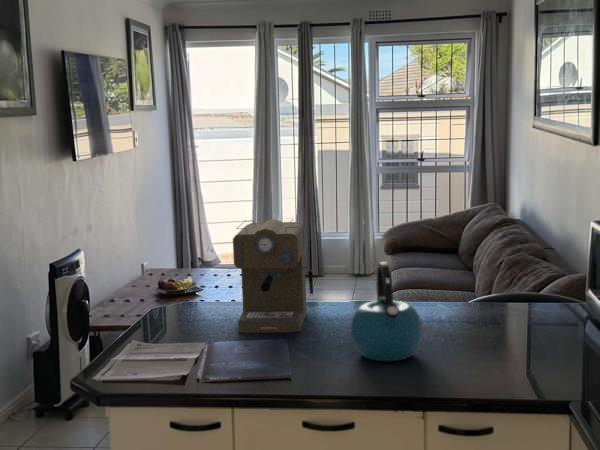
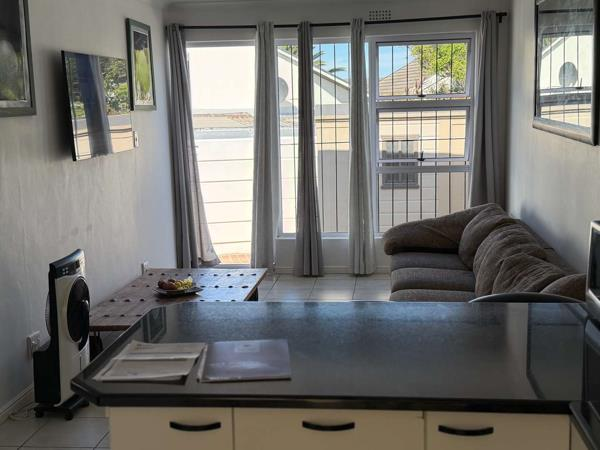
- coffee maker [232,218,314,334]
- kettle [350,261,423,362]
